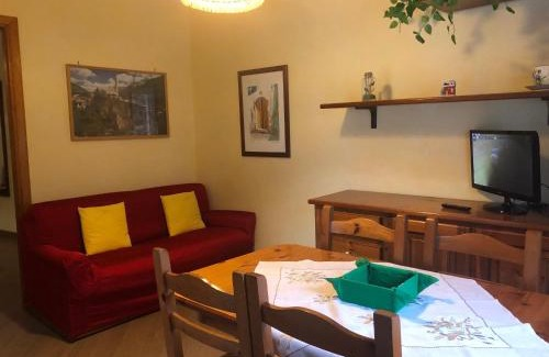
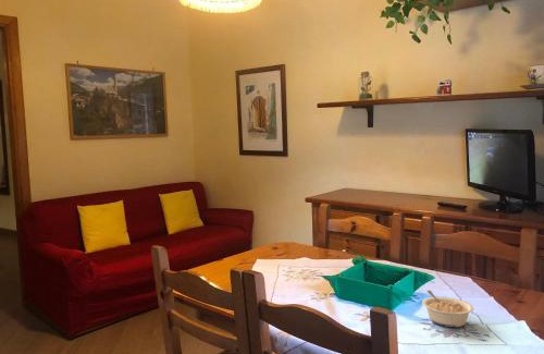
+ legume [421,290,474,328]
